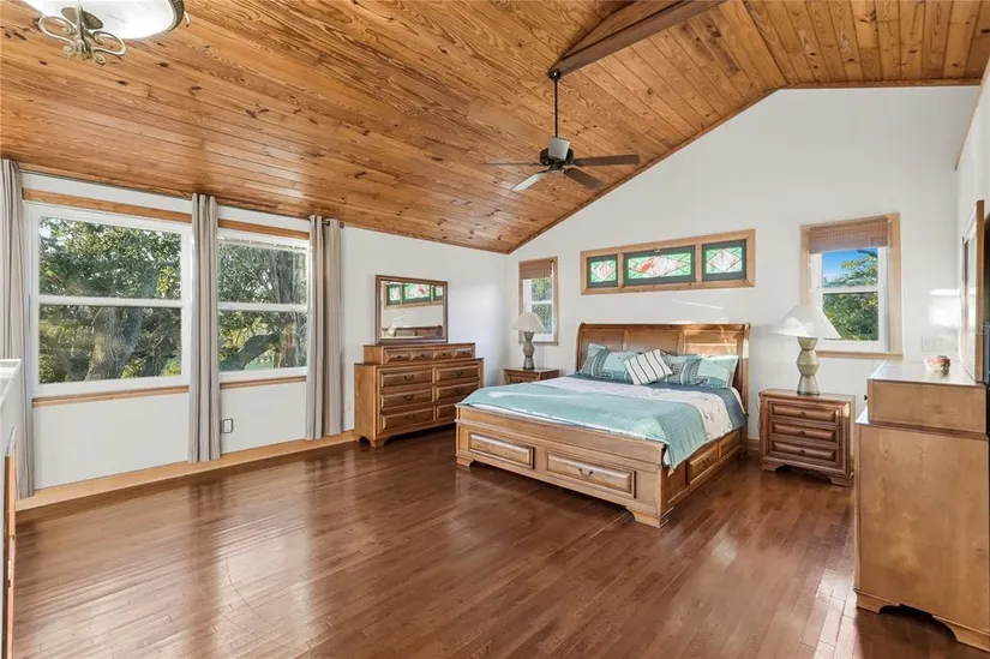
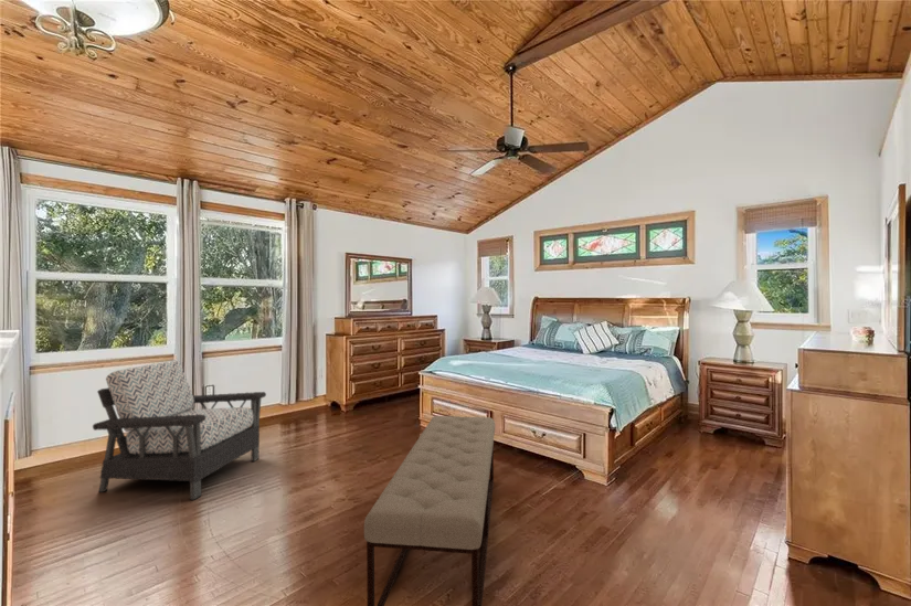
+ armchair [92,359,267,501]
+ bench [363,415,496,606]
